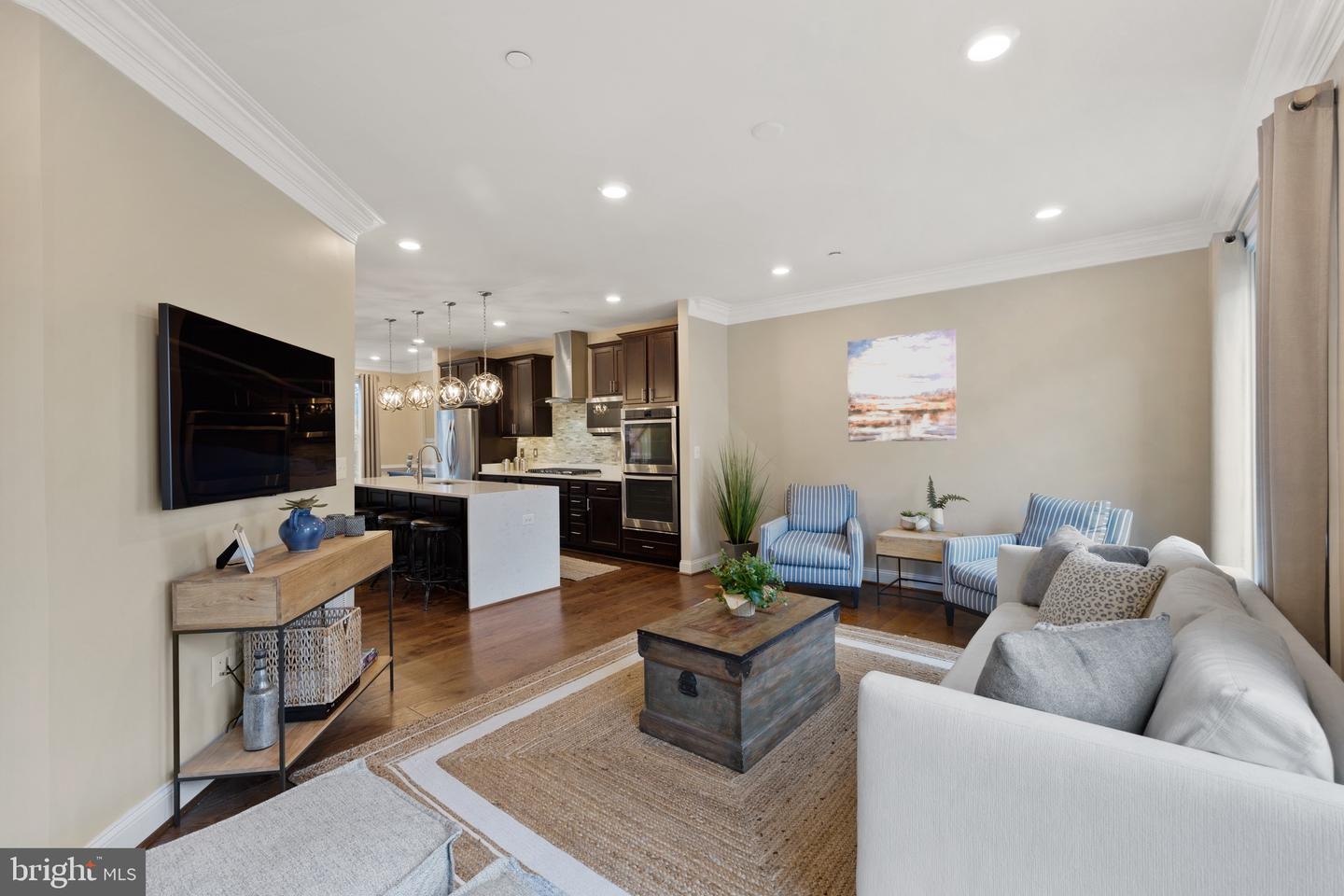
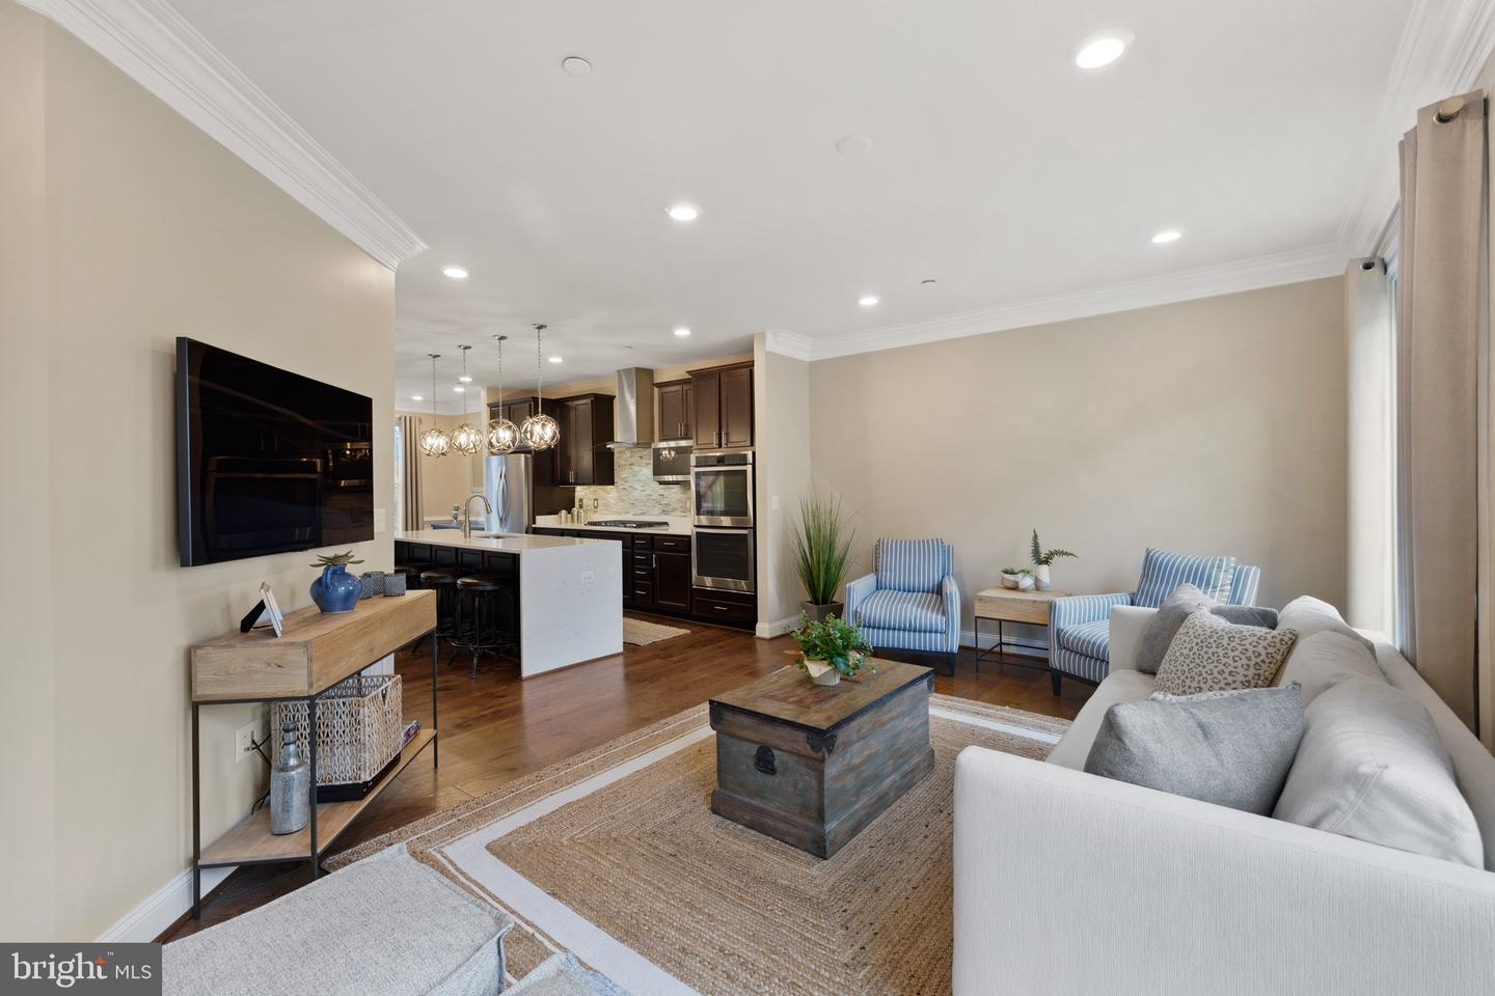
- wall art [847,328,958,442]
